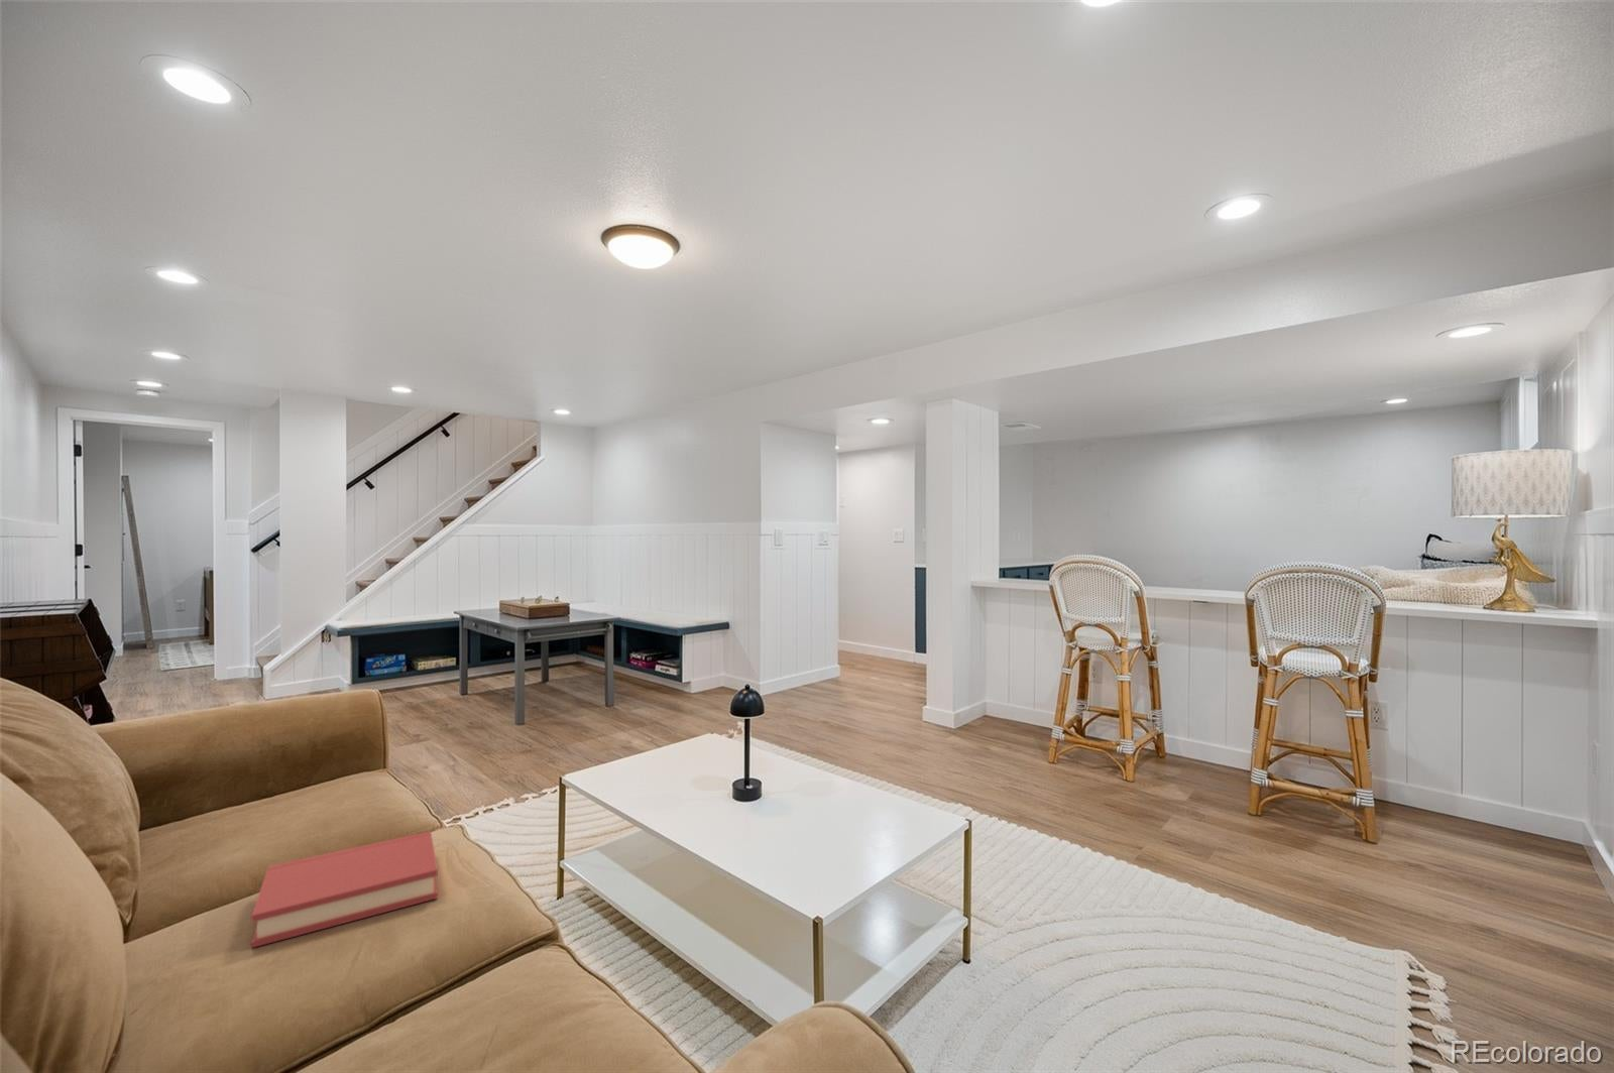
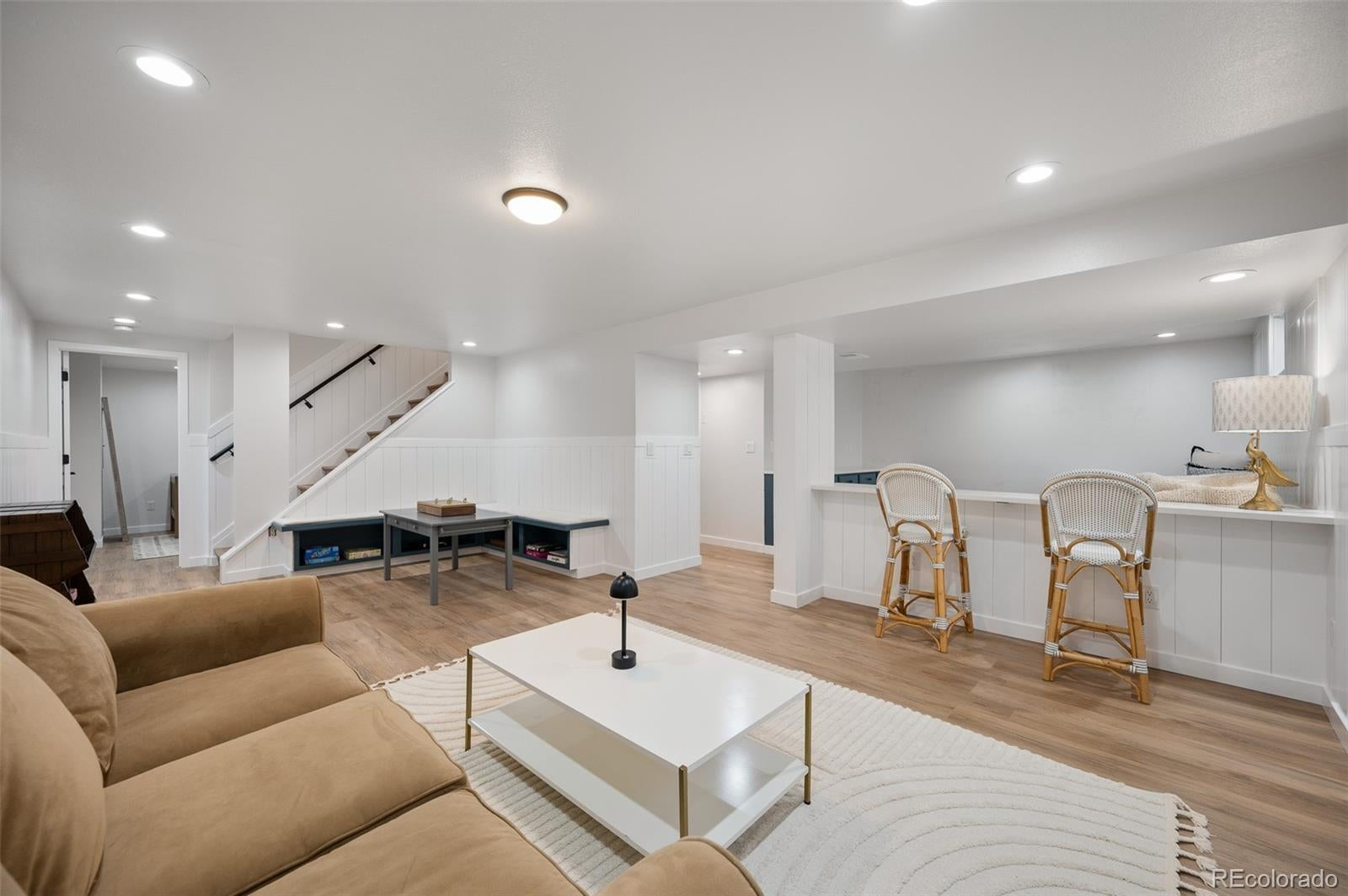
- hardback book [250,830,438,948]
